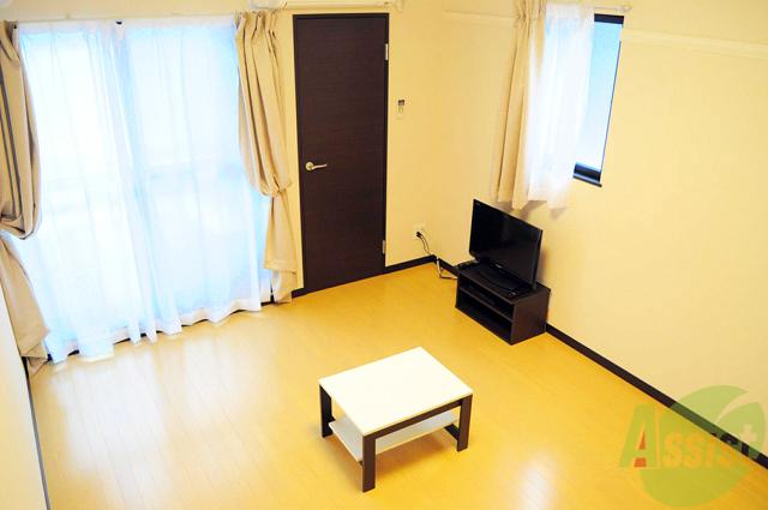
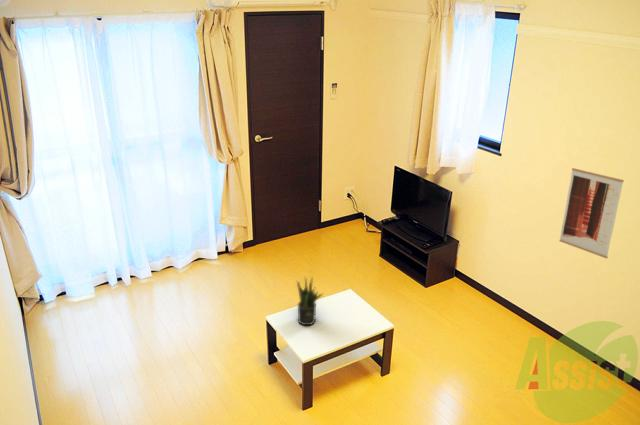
+ wall art [558,167,625,259]
+ potted plant [296,276,324,326]
